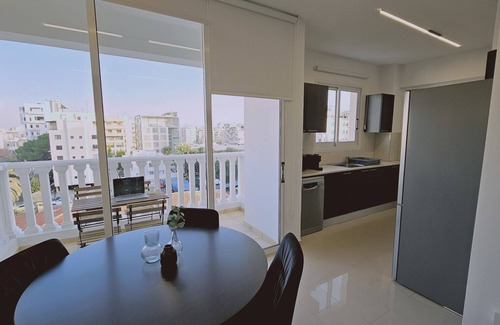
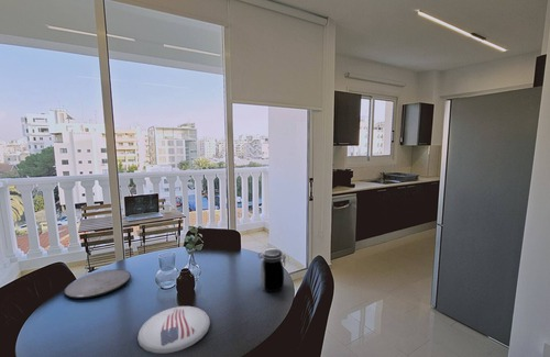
+ plate [63,268,132,300]
+ plate [136,305,211,355]
+ jar [257,248,287,293]
